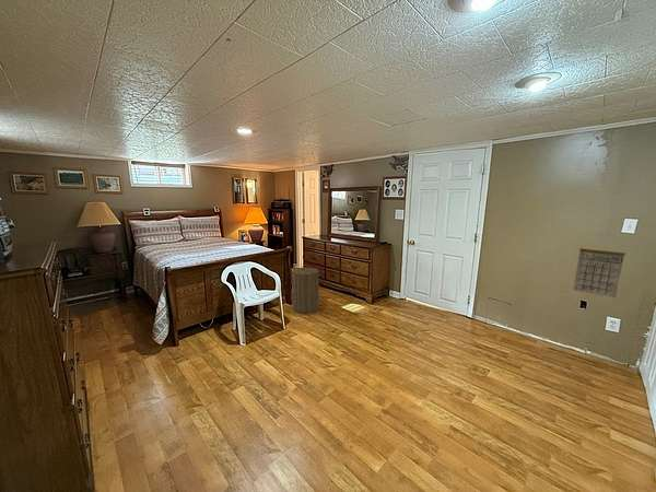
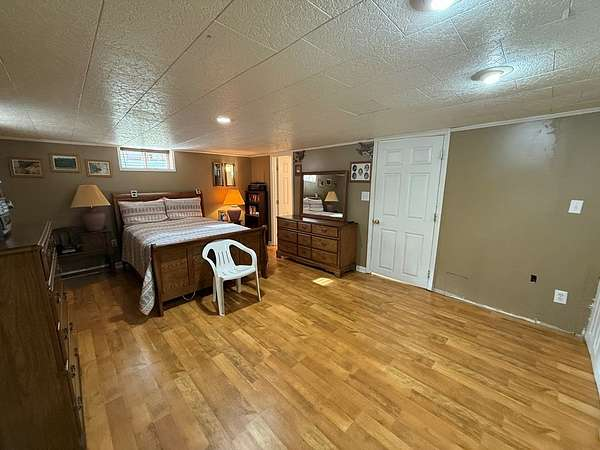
- laundry hamper [291,263,320,314]
- calendar [572,239,626,298]
